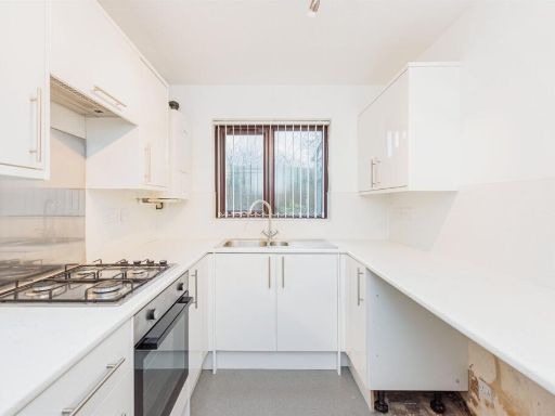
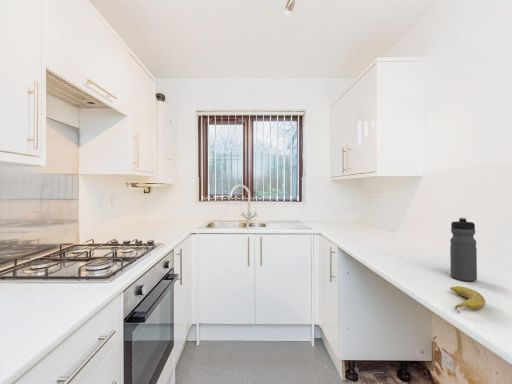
+ fruit [449,285,486,314]
+ water bottle [449,216,478,282]
